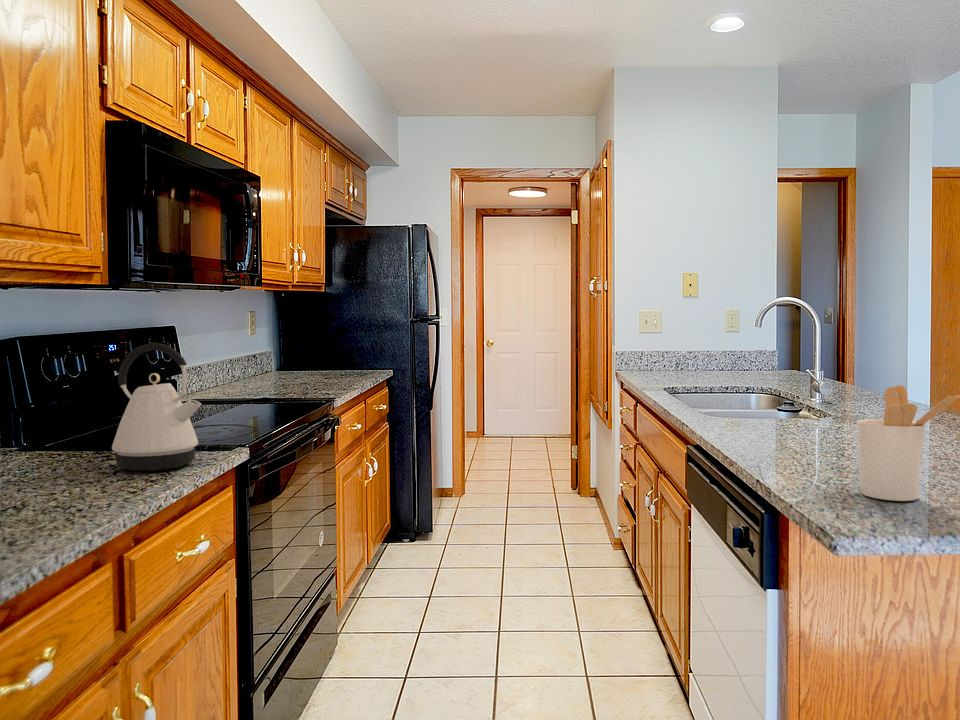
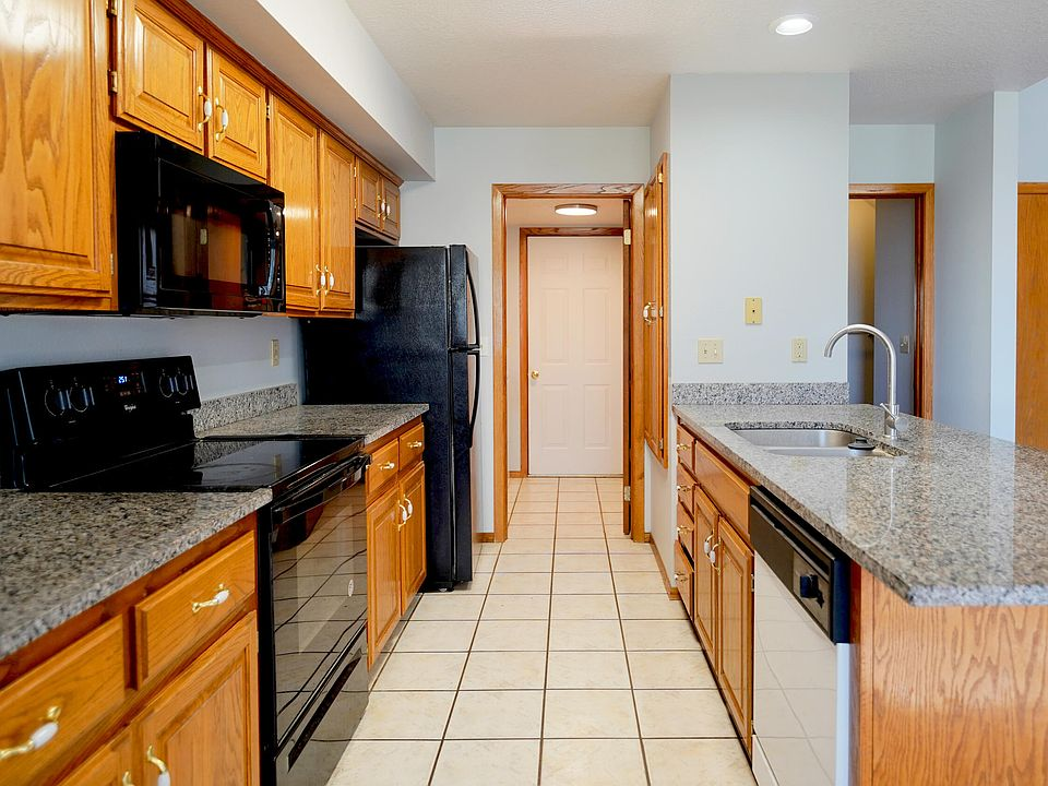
- utensil holder [856,384,960,502]
- kettle [111,342,202,472]
